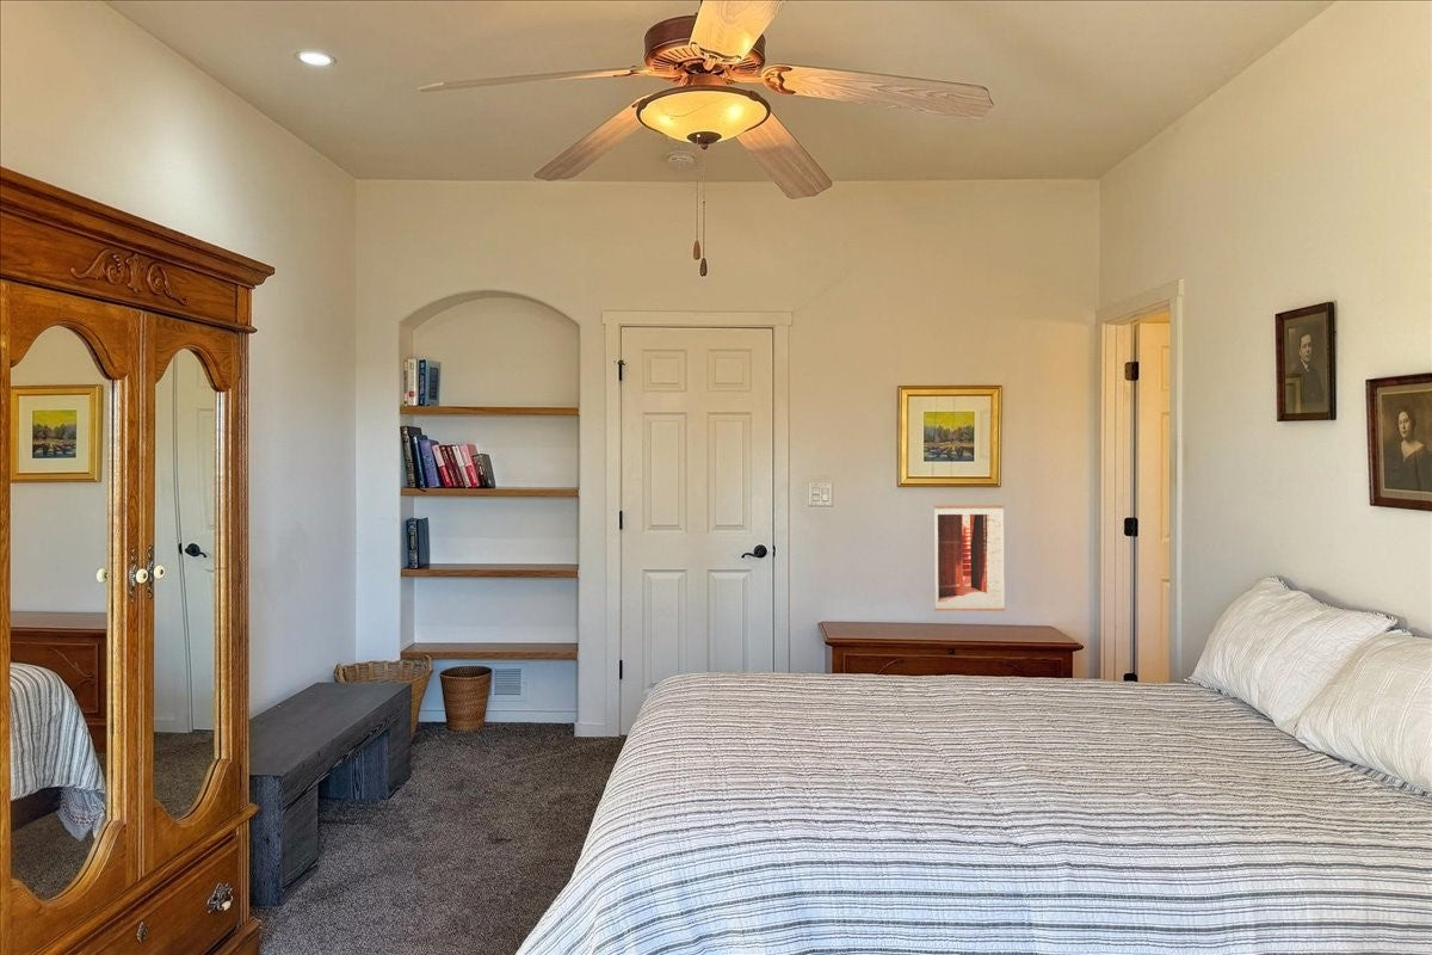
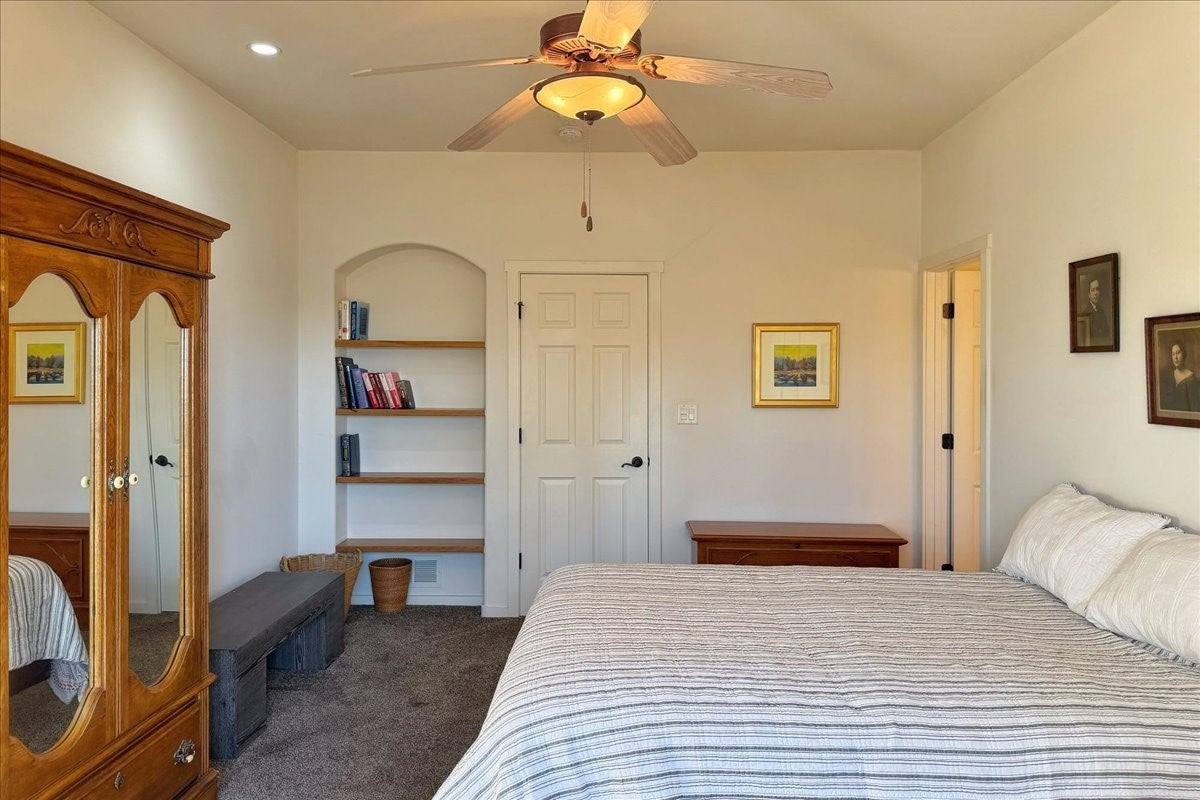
- wall art [933,504,1006,612]
